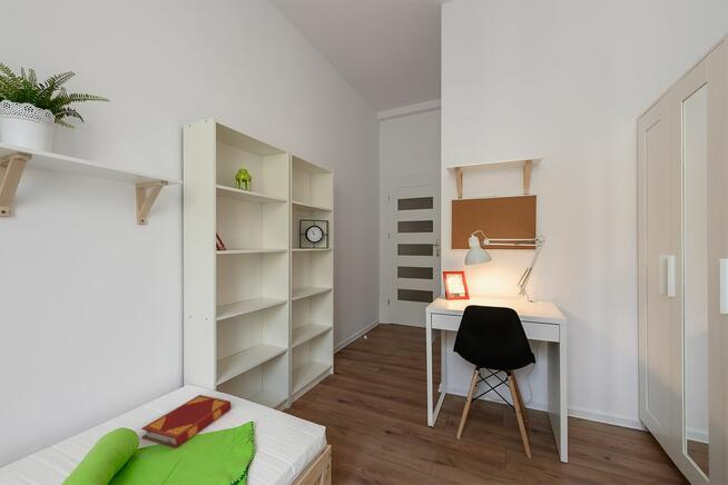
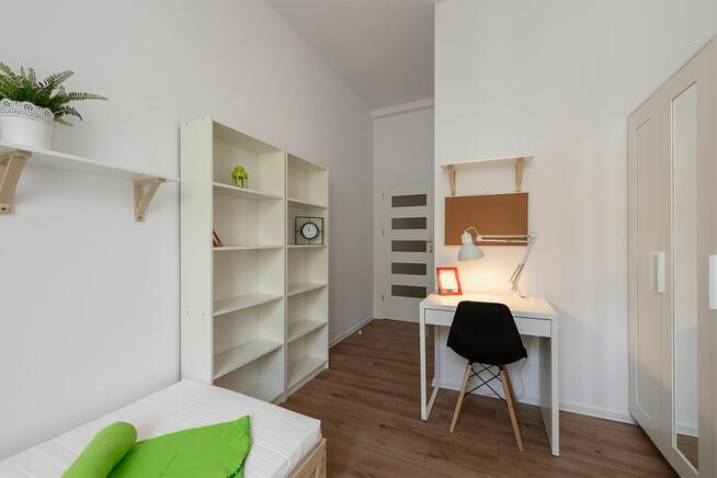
- hardback book [140,394,232,449]
